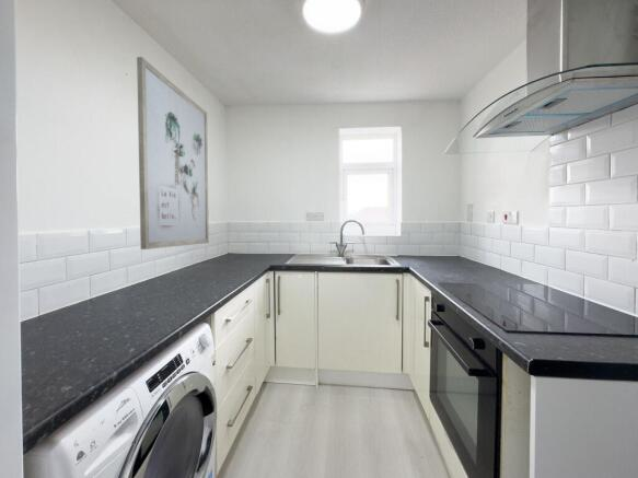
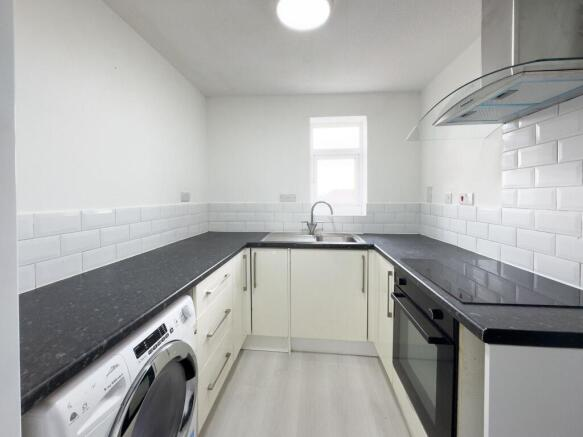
- wall art [136,56,210,250]
